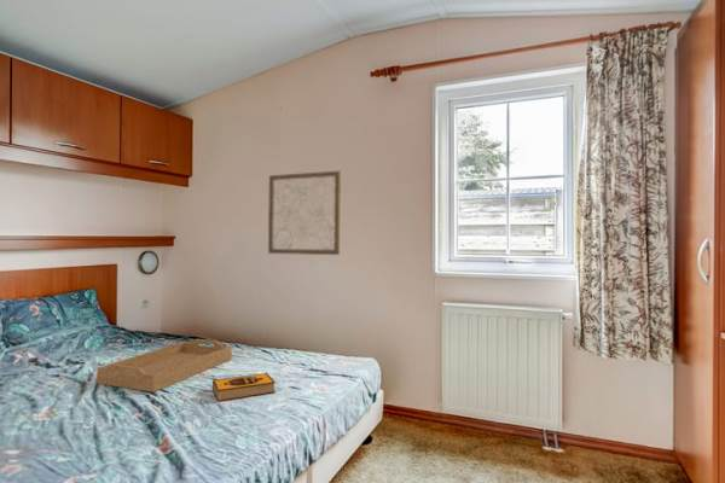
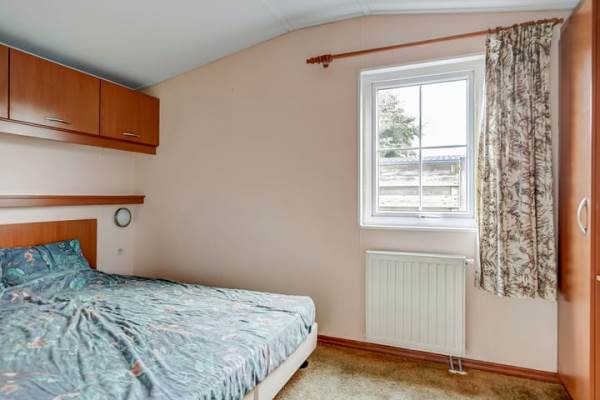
- serving tray [95,338,233,392]
- wall art [267,170,342,256]
- hardback book [211,372,277,402]
